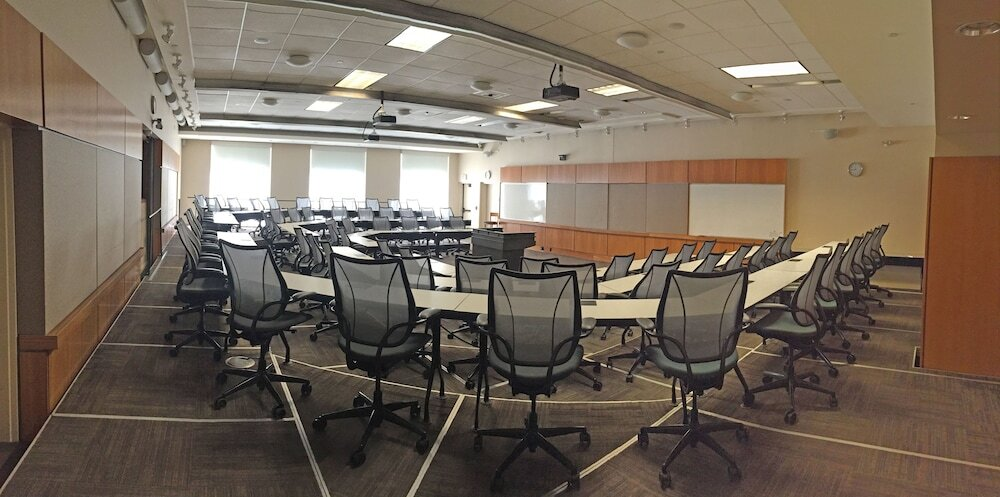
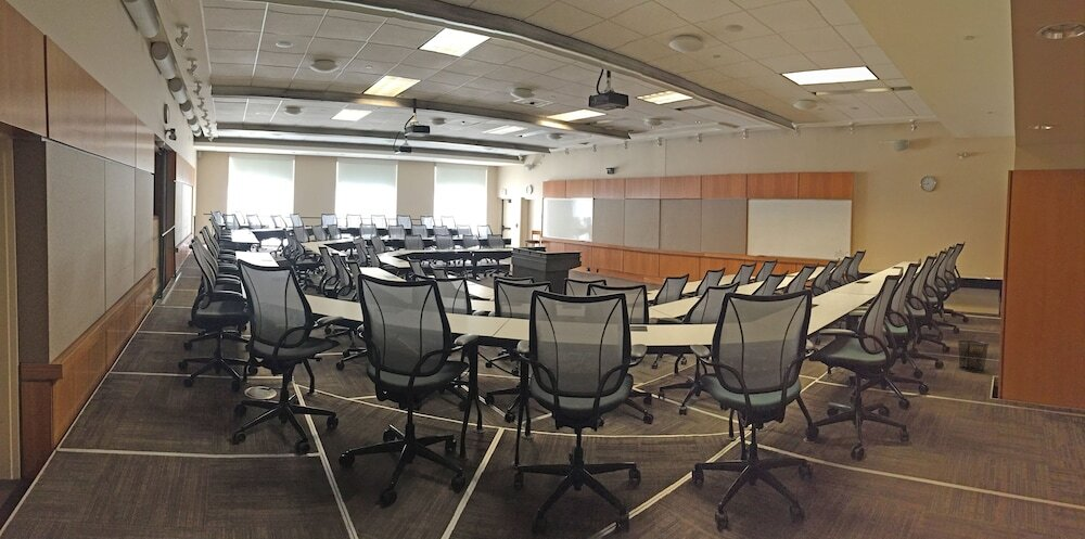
+ waste bin [957,339,991,373]
